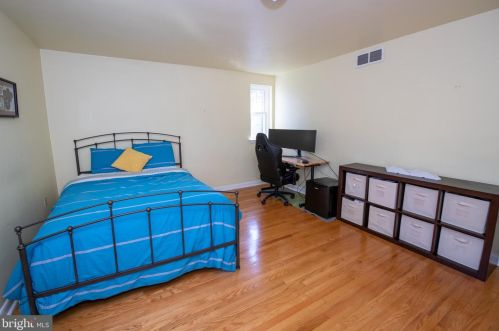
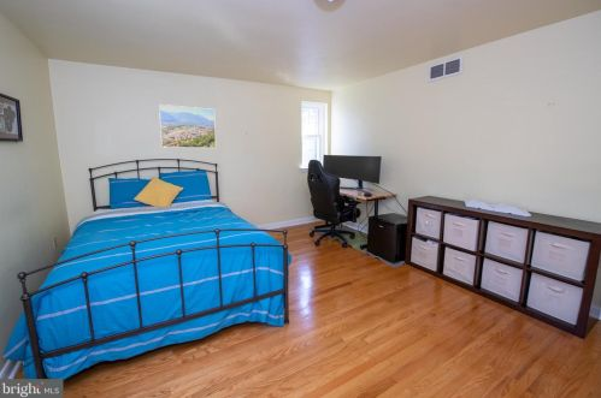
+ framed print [158,103,217,149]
